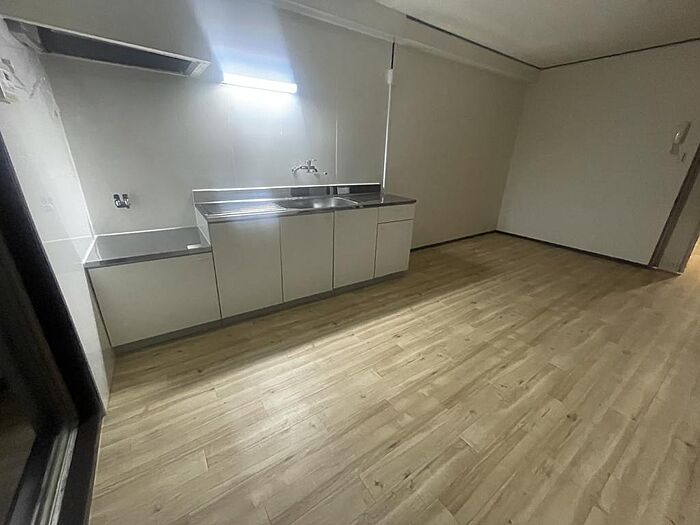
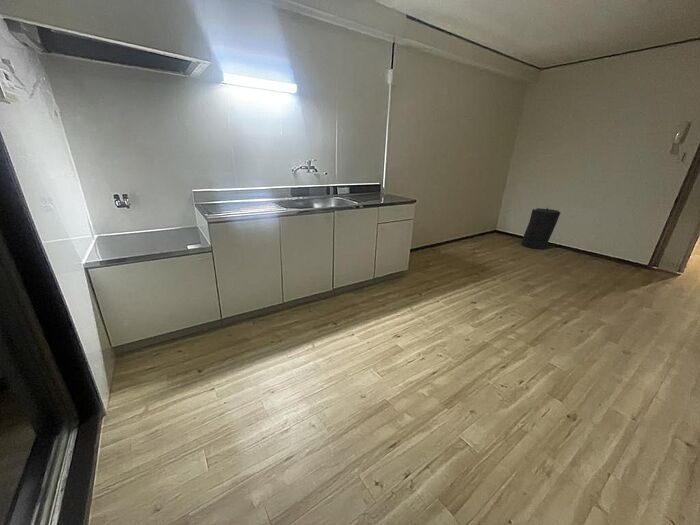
+ trash can [520,207,561,250]
